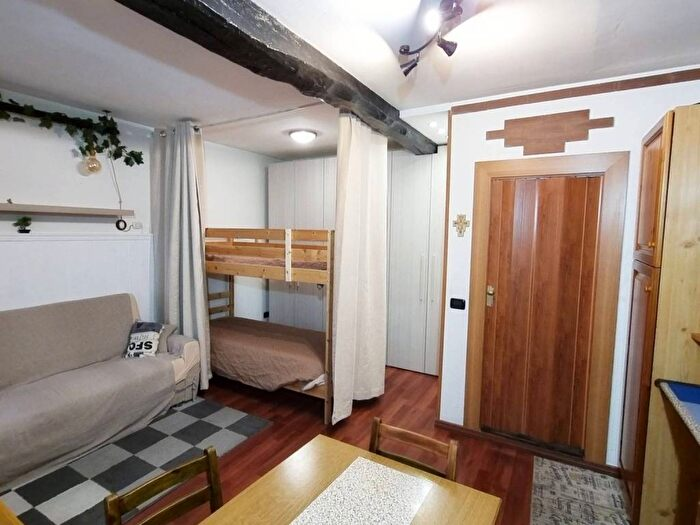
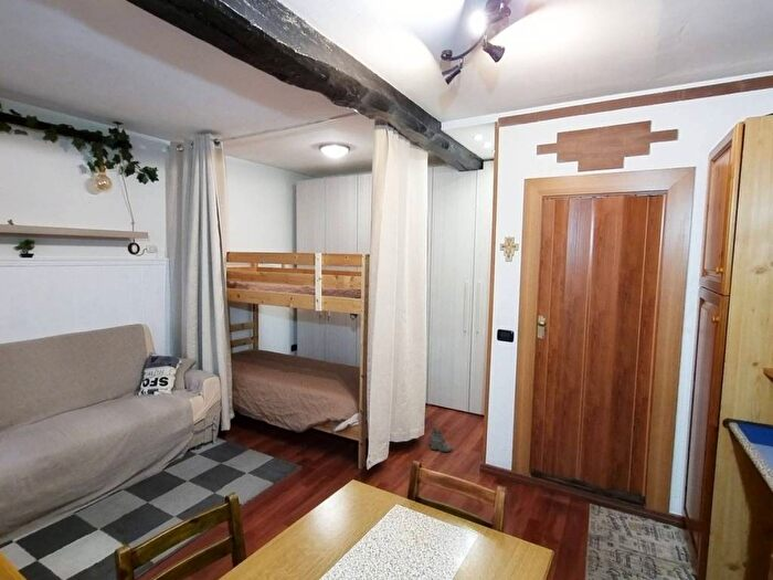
+ boots [427,426,453,453]
